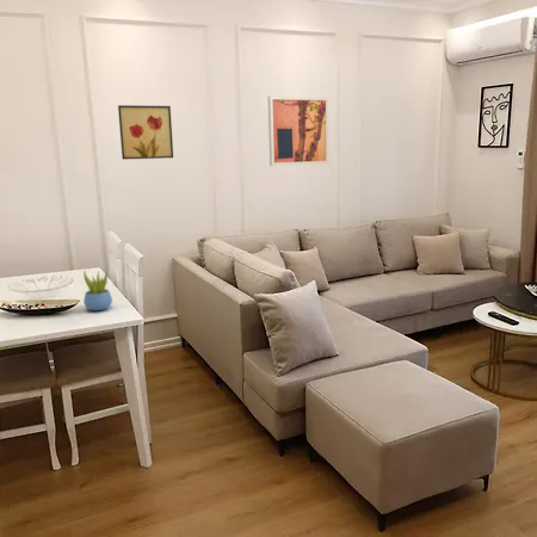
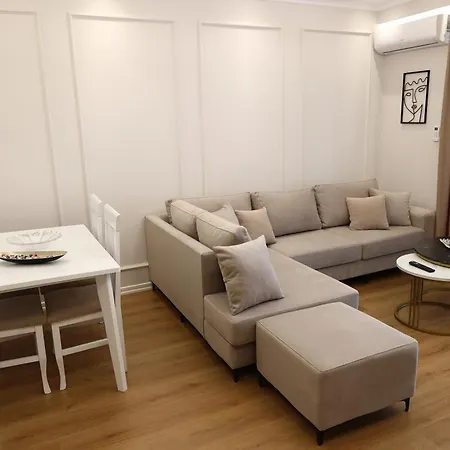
- wall art [267,95,329,167]
- succulent plant [82,268,113,311]
- wall art [117,104,174,160]
